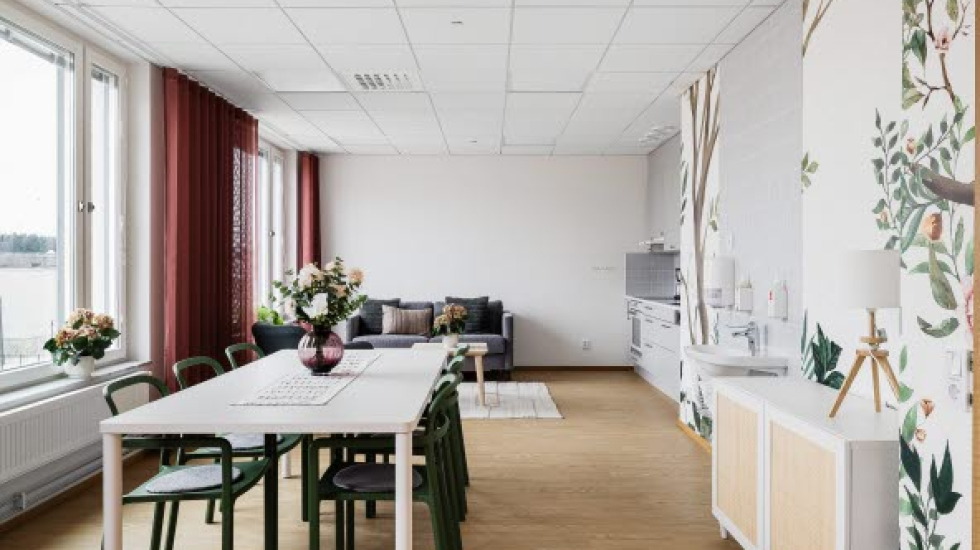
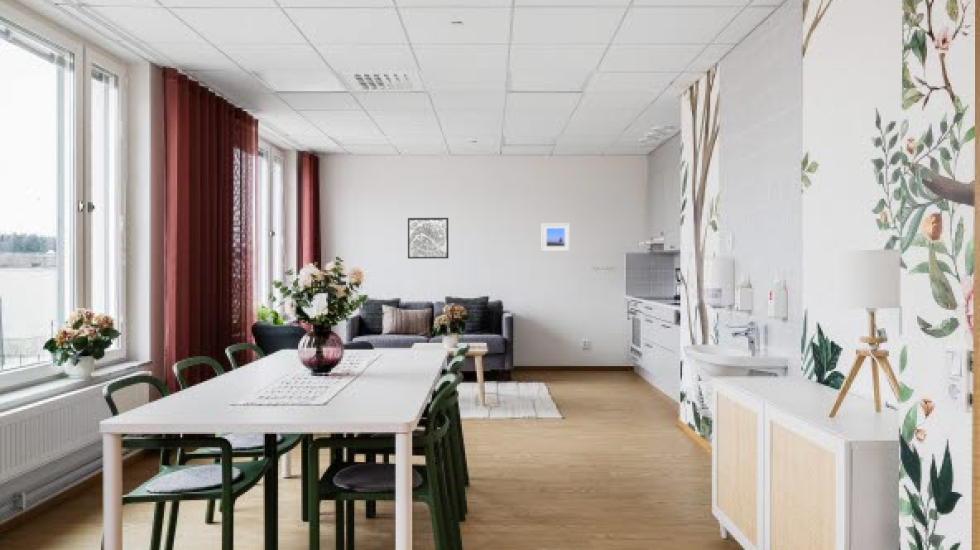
+ wall art [407,217,449,260]
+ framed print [540,222,571,252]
